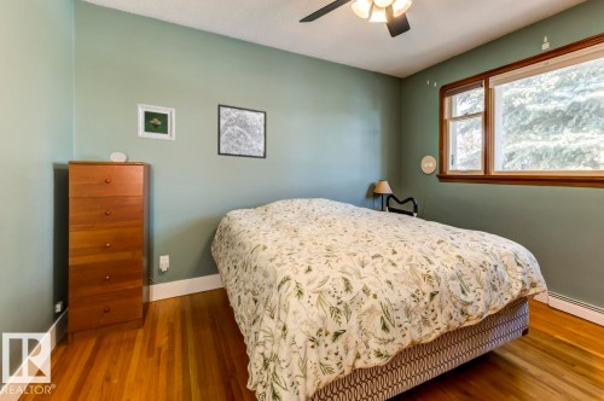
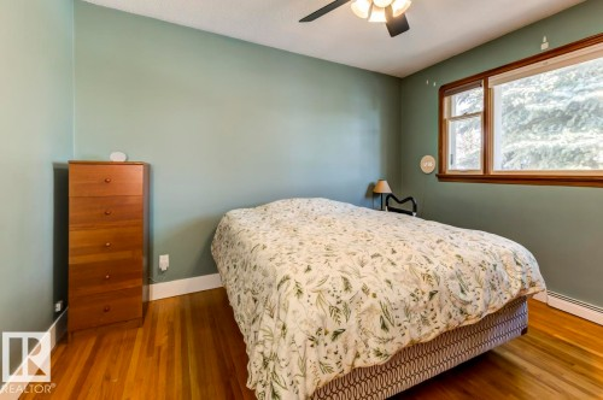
- wall art [216,103,268,159]
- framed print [135,103,176,143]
